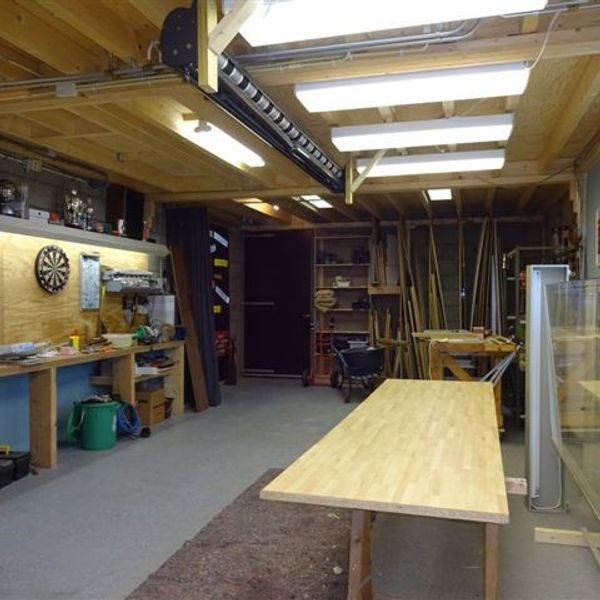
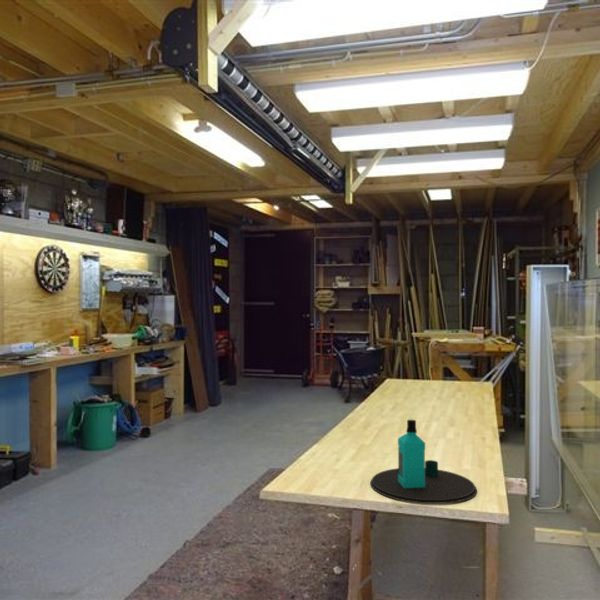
+ bottle [369,419,478,505]
